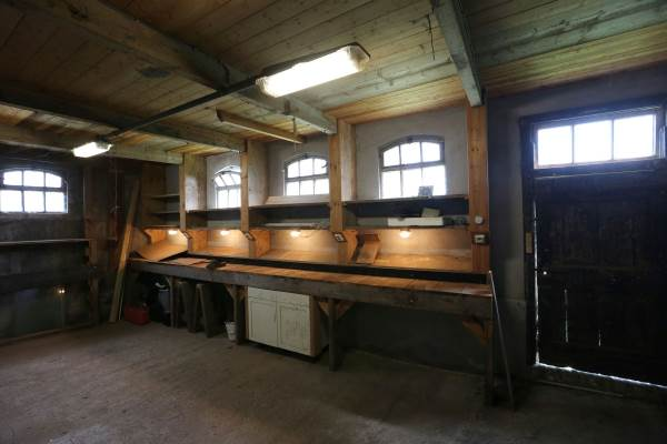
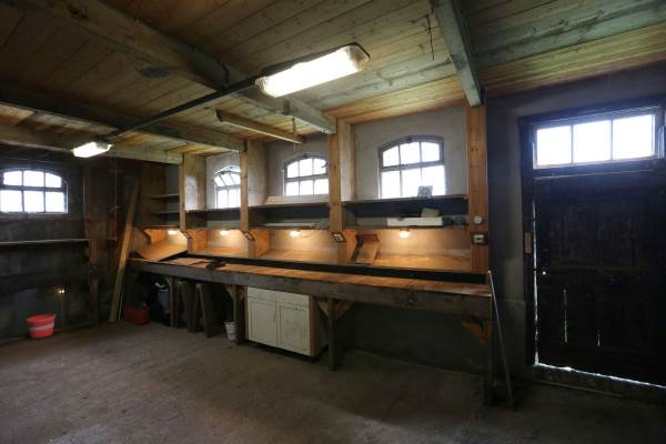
+ bucket [26,313,57,340]
